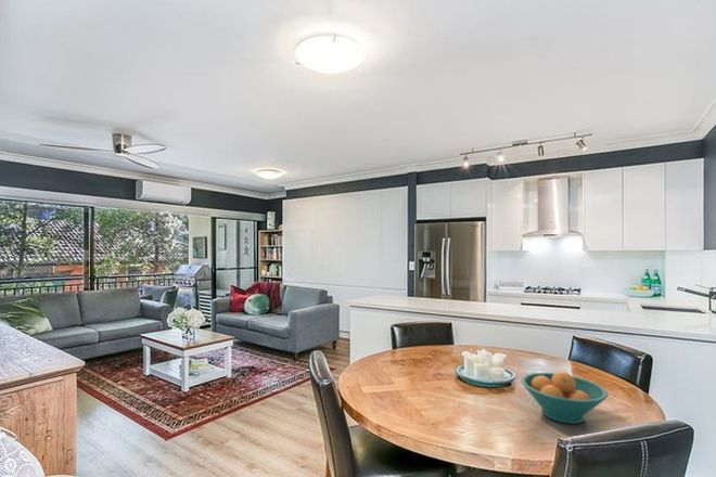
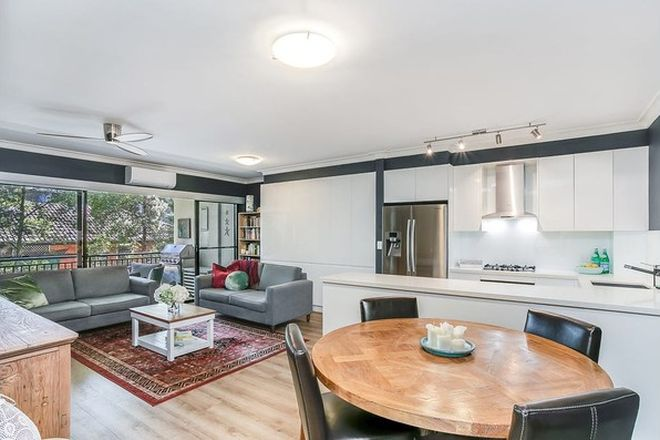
- fruit bowl [520,371,610,425]
